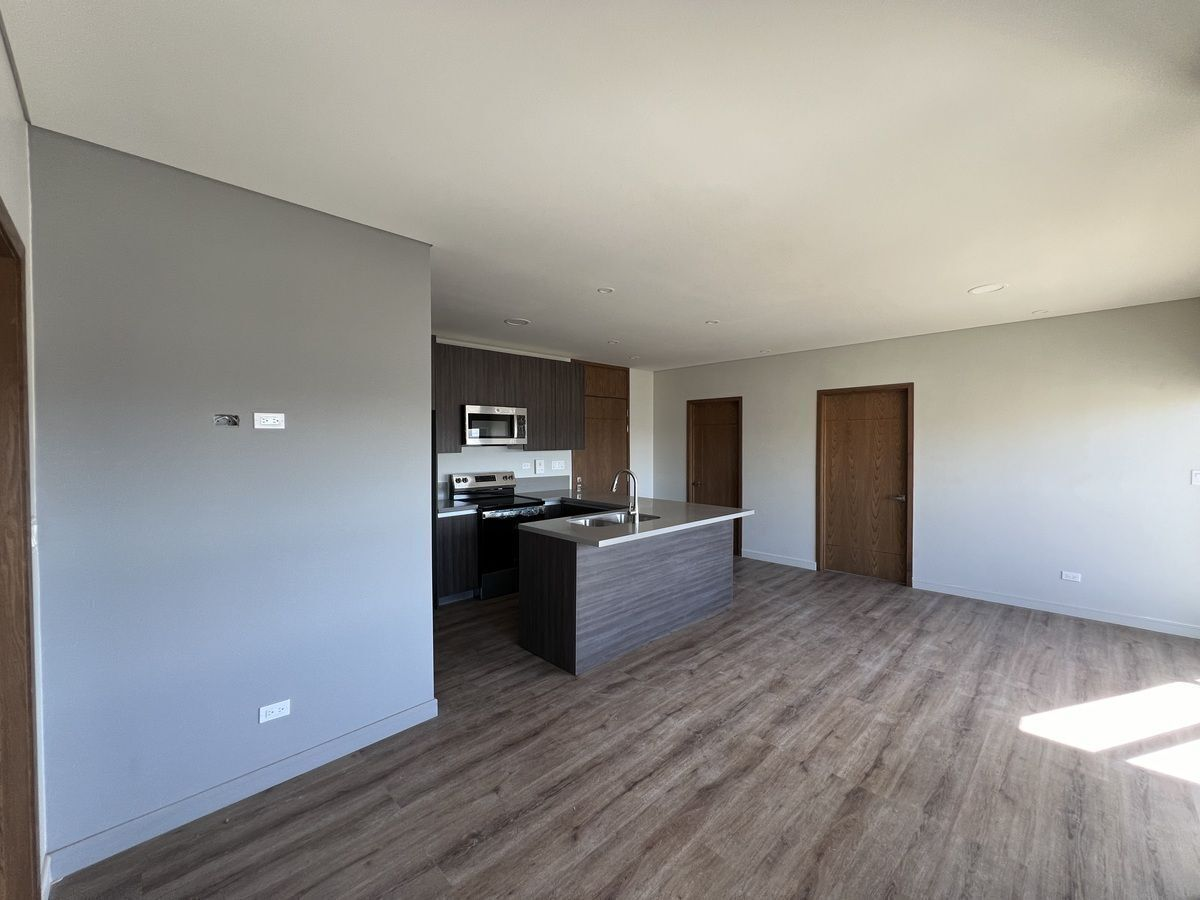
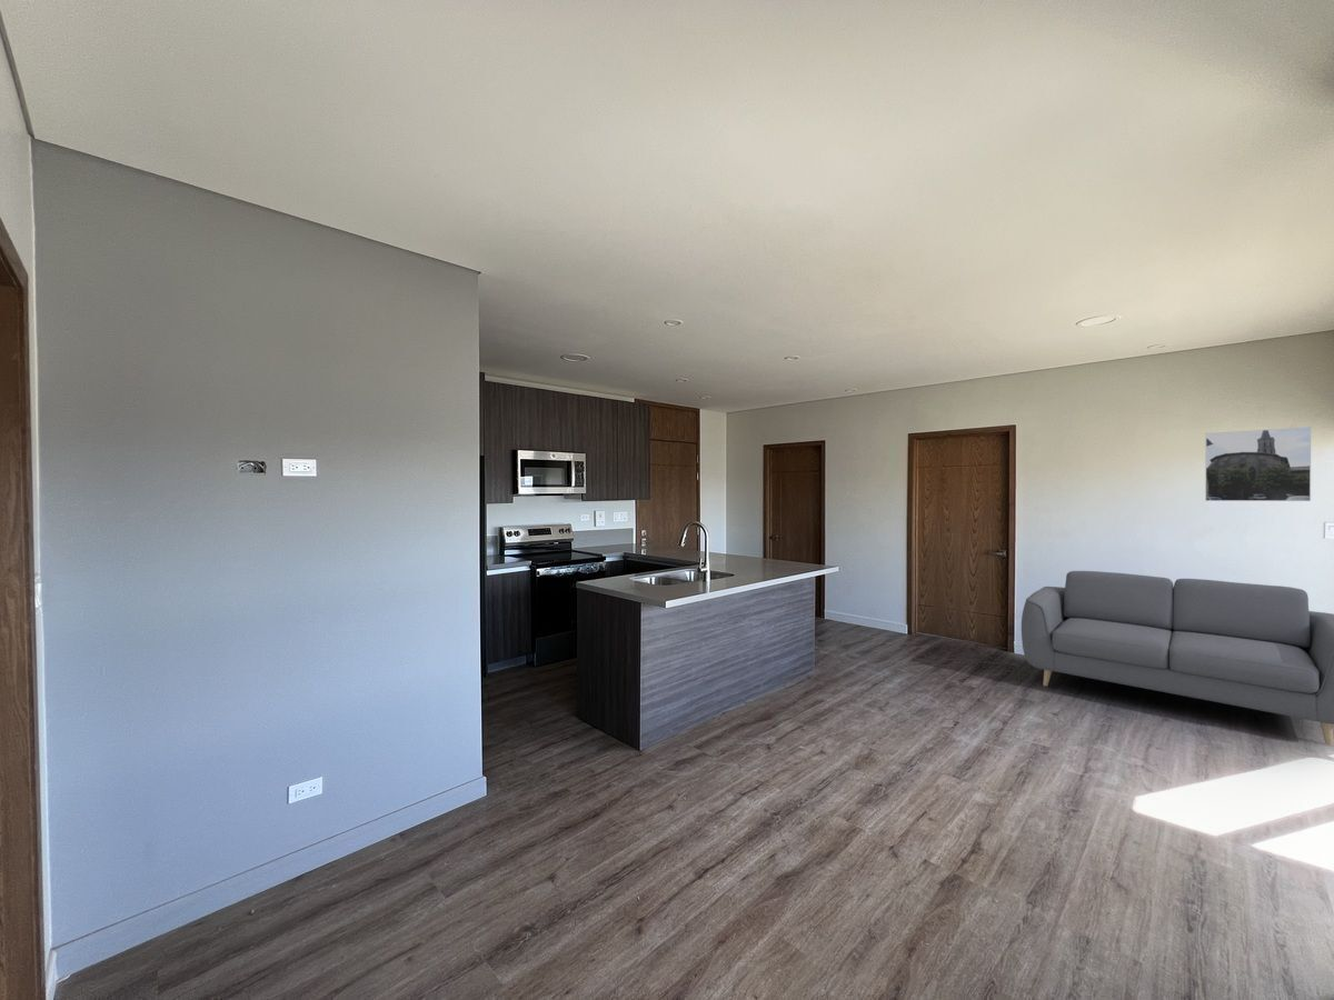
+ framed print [1204,426,1312,502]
+ sofa [1021,570,1334,747]
